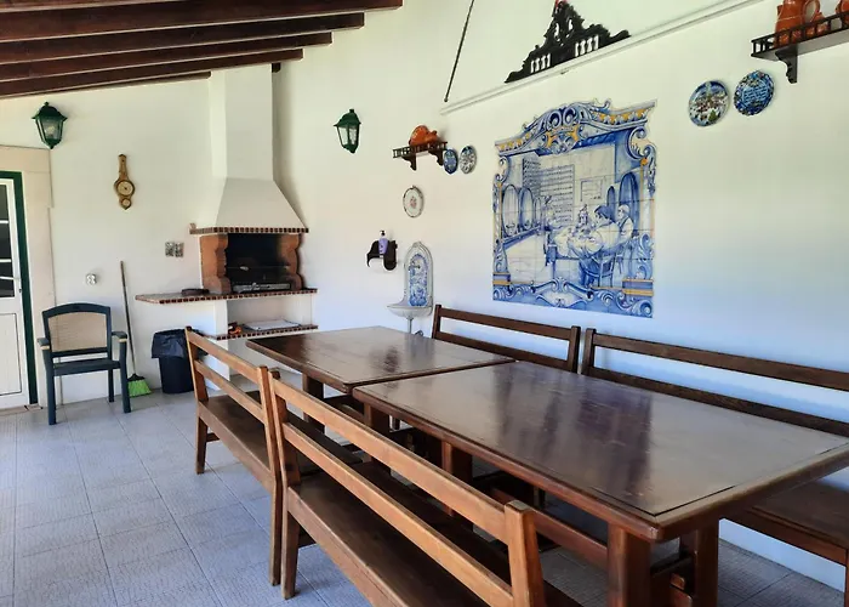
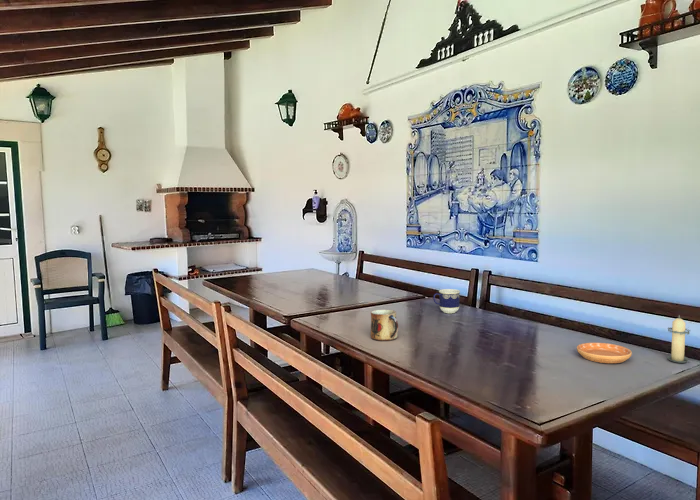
+ saucer [576,342,633,364]
+ candle [666,314,691,364]
+ mug [370,309,399,342]
+ cup [432,288,461,314]
